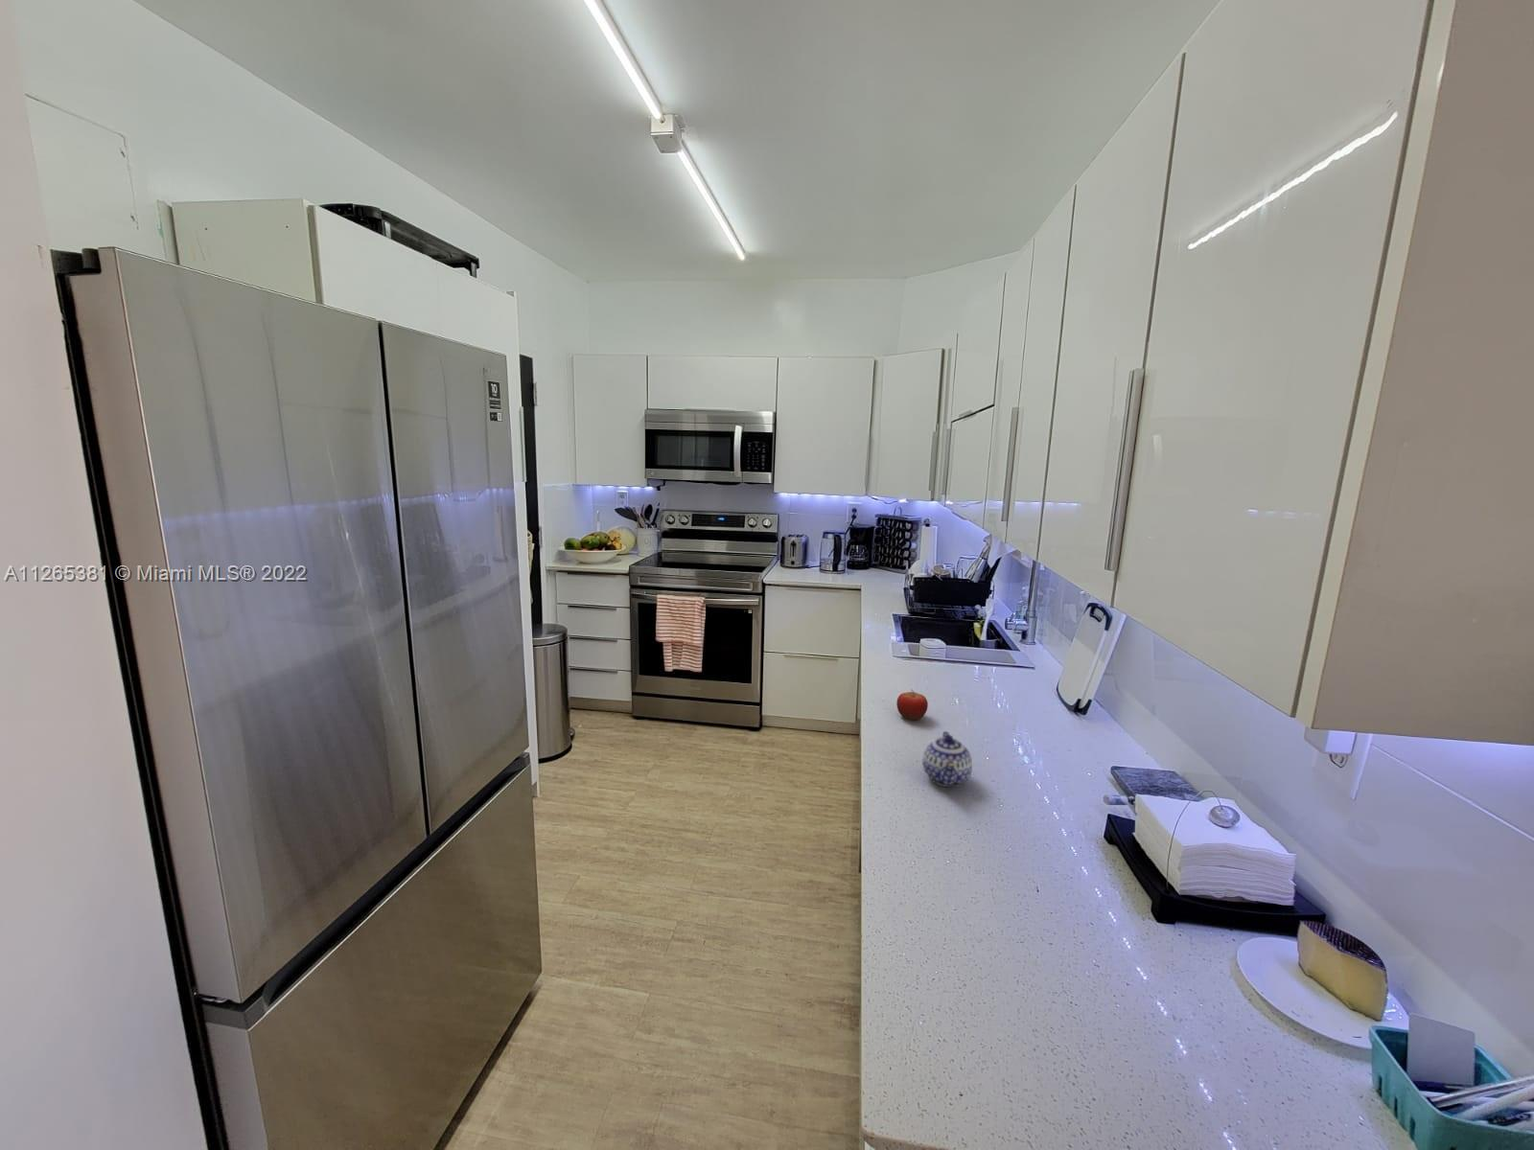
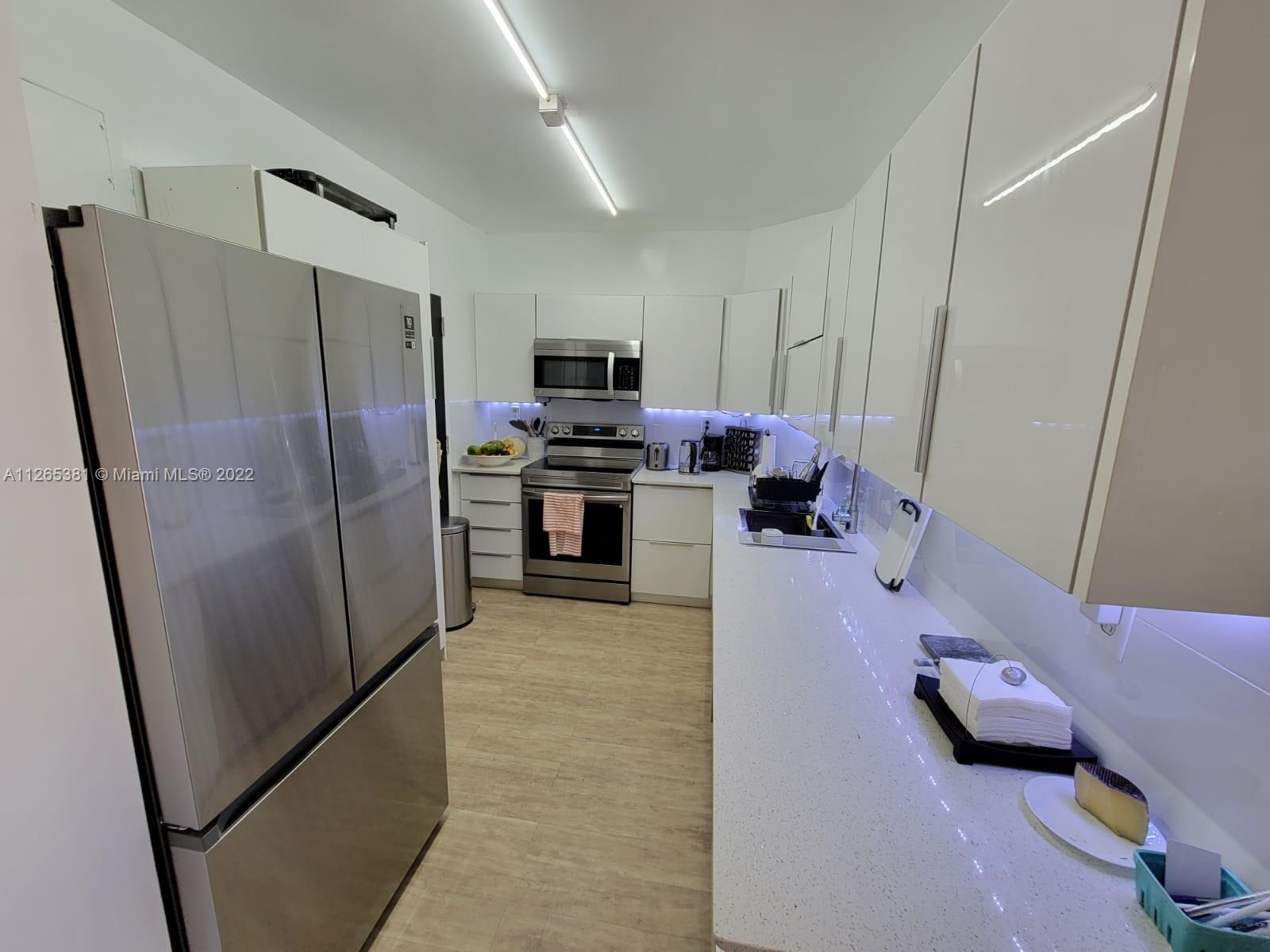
- teapot [923,731,974,788]
- fruit [895,689,929,721]
